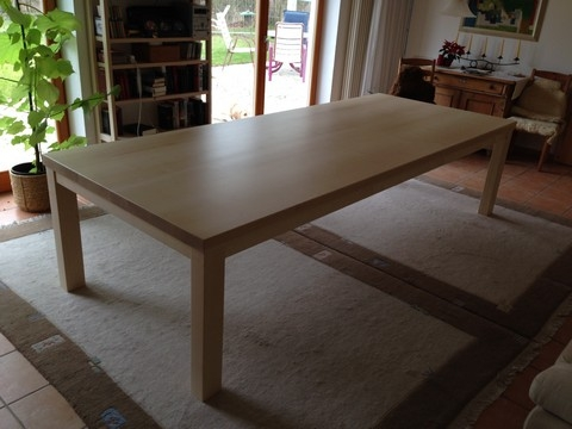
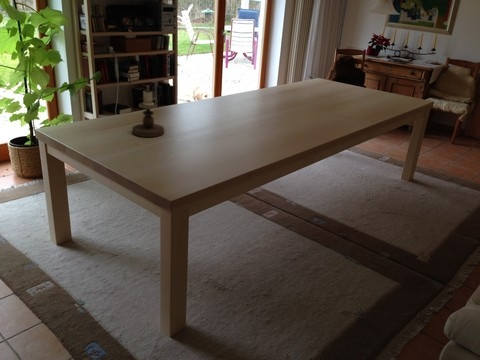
+ candlestick [131,90,165,138]
